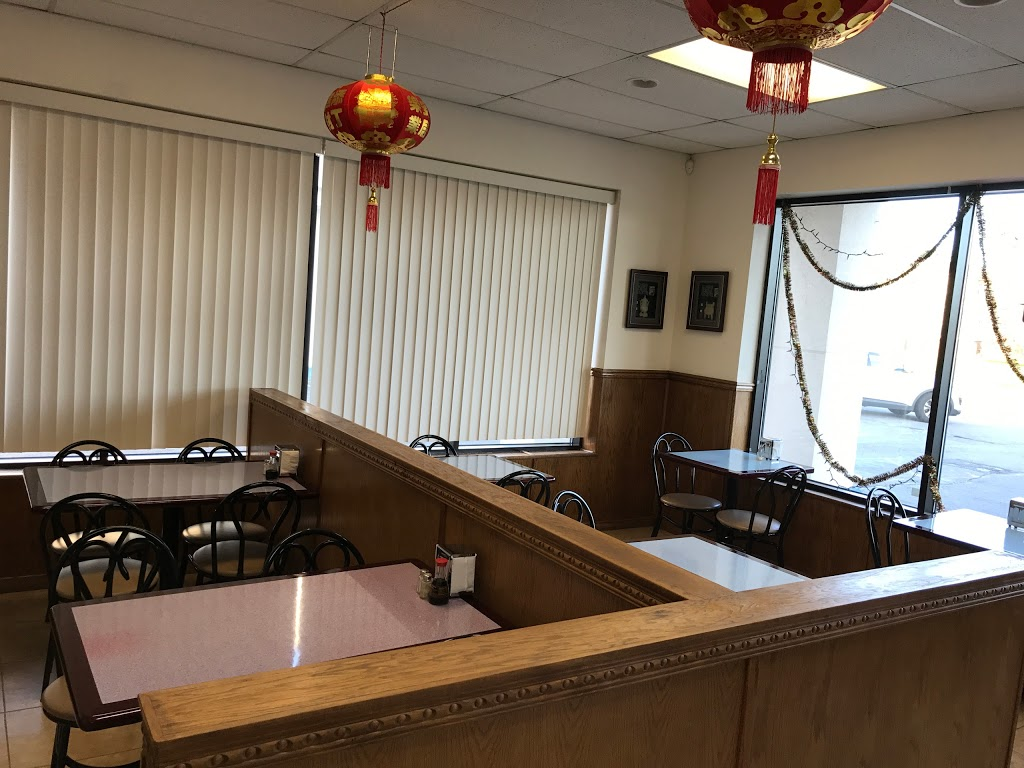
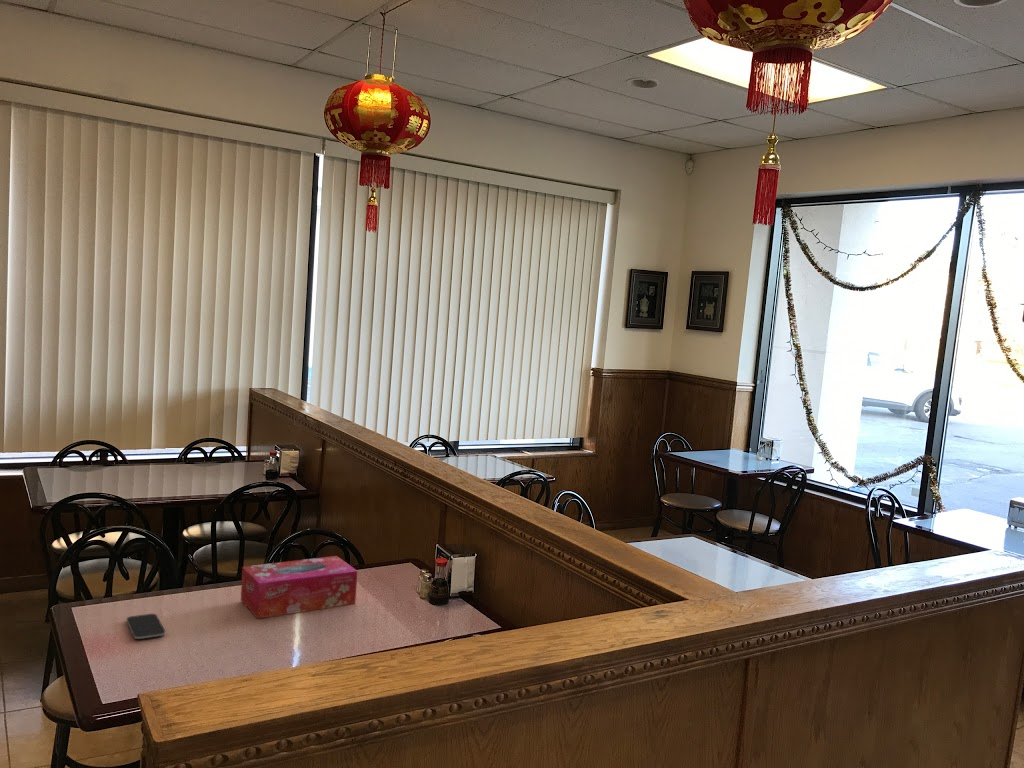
+ smartphone [126,613,166,640]
+ tissue box [240,555,358,620]
